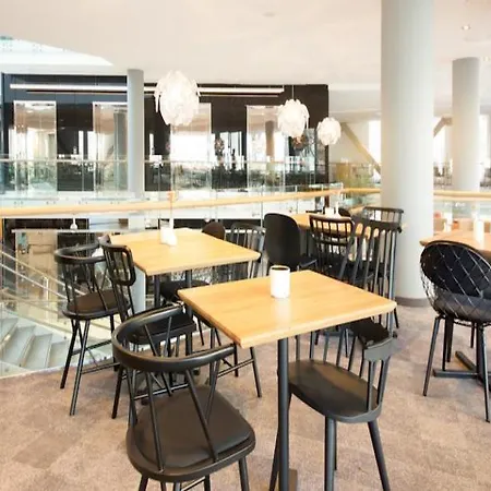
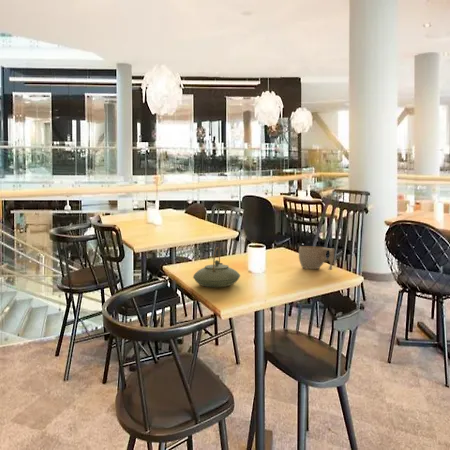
+ cup [298,245,335,271]
+ teapot [192,246,241,288]
